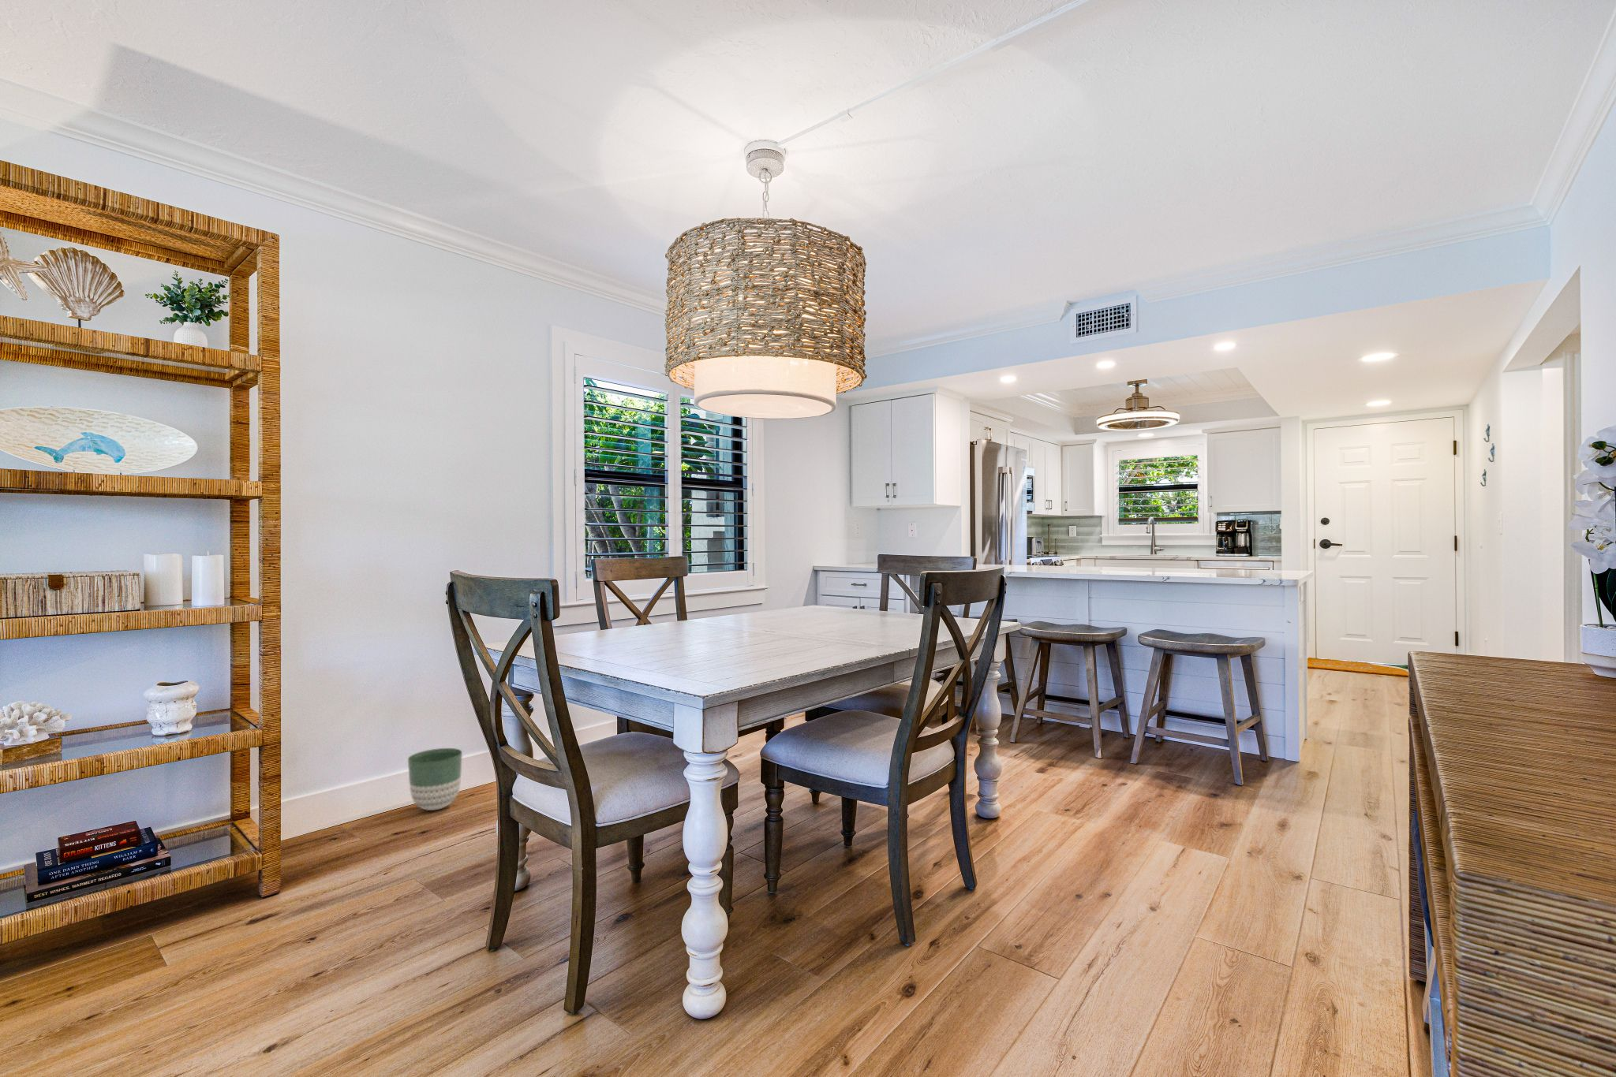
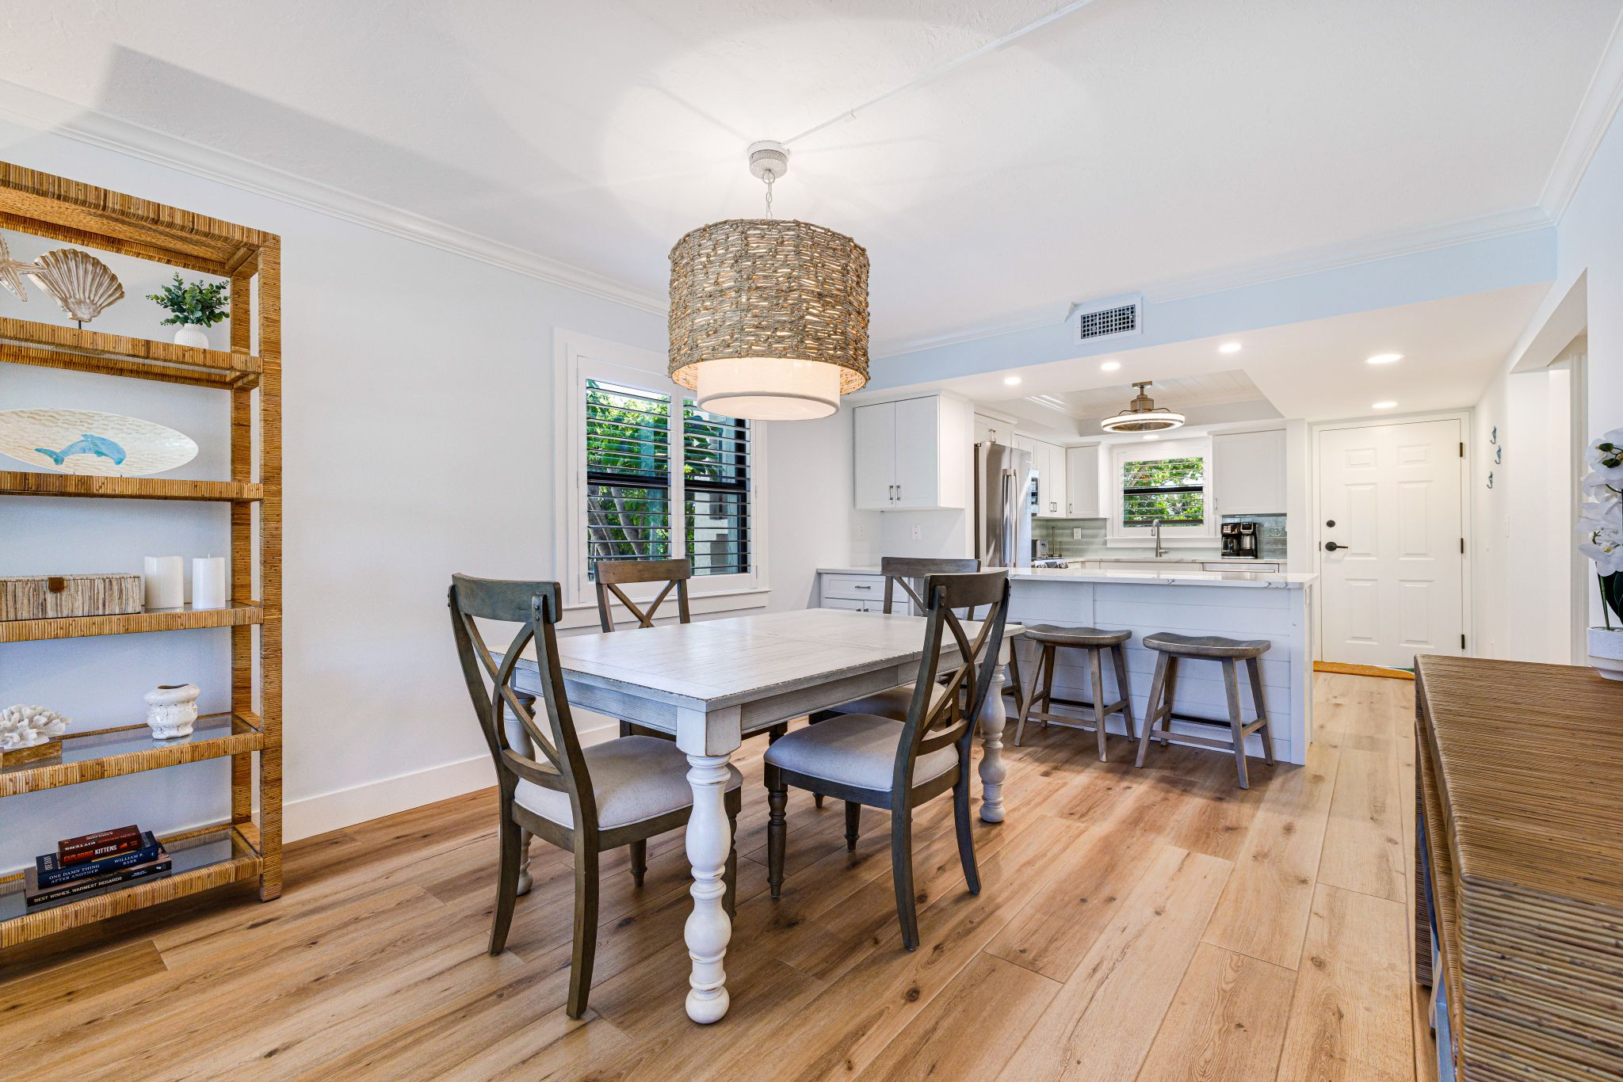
- planter [408,748,463,811]
